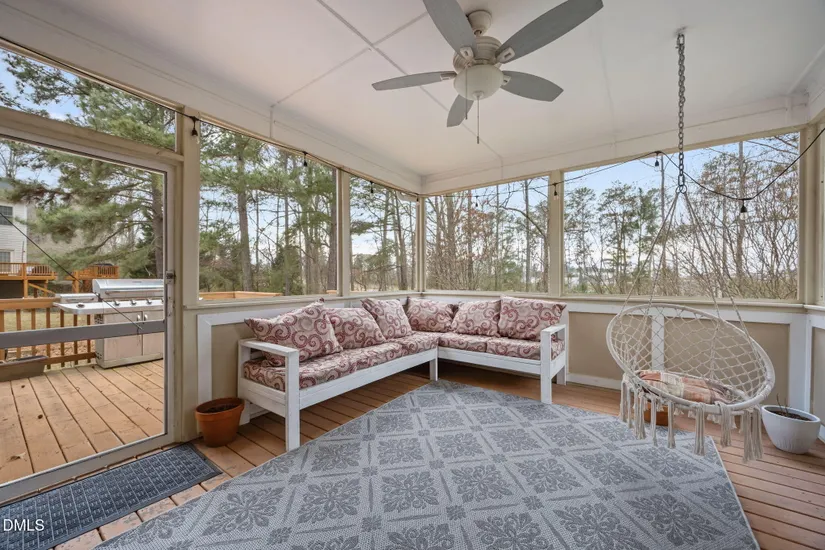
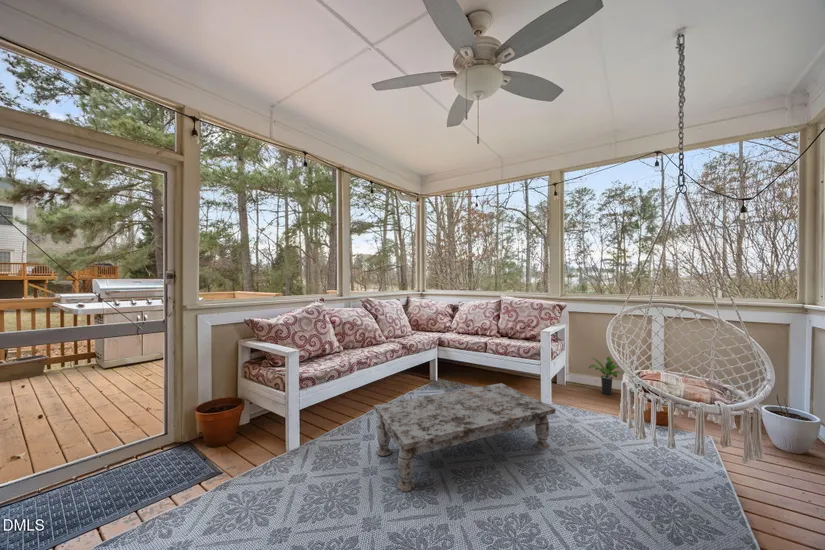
+ potted plant [588,356,623,396]
+ coffee table [373,382,557,493]
